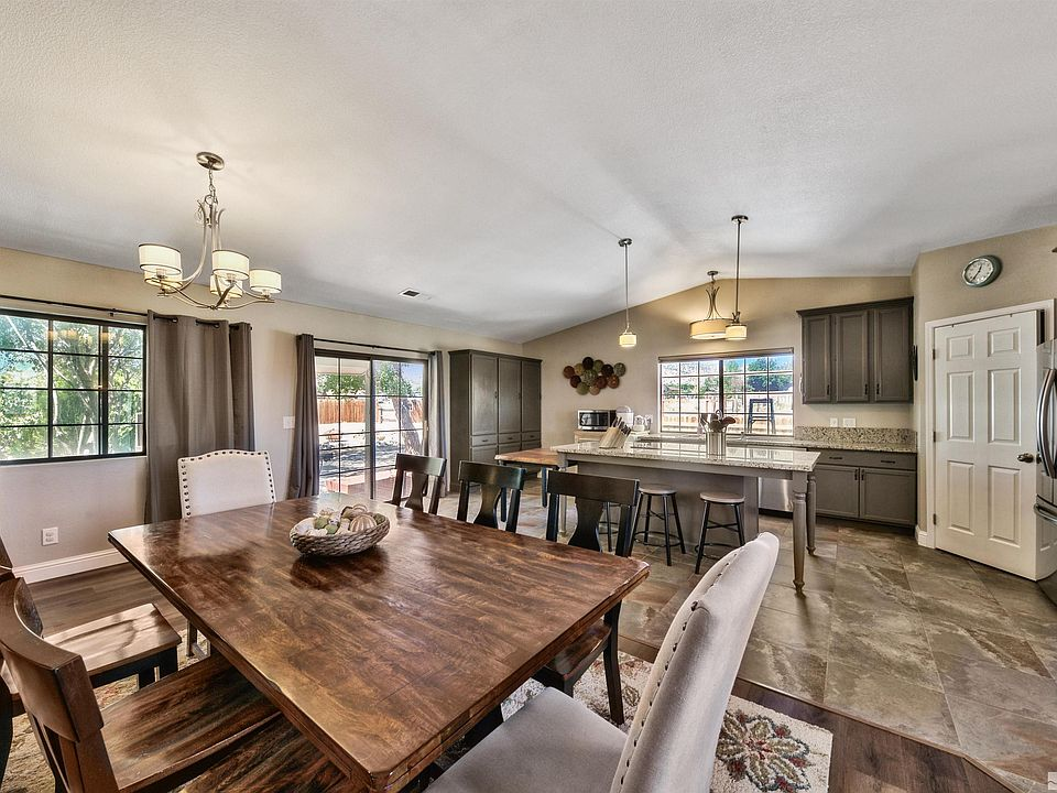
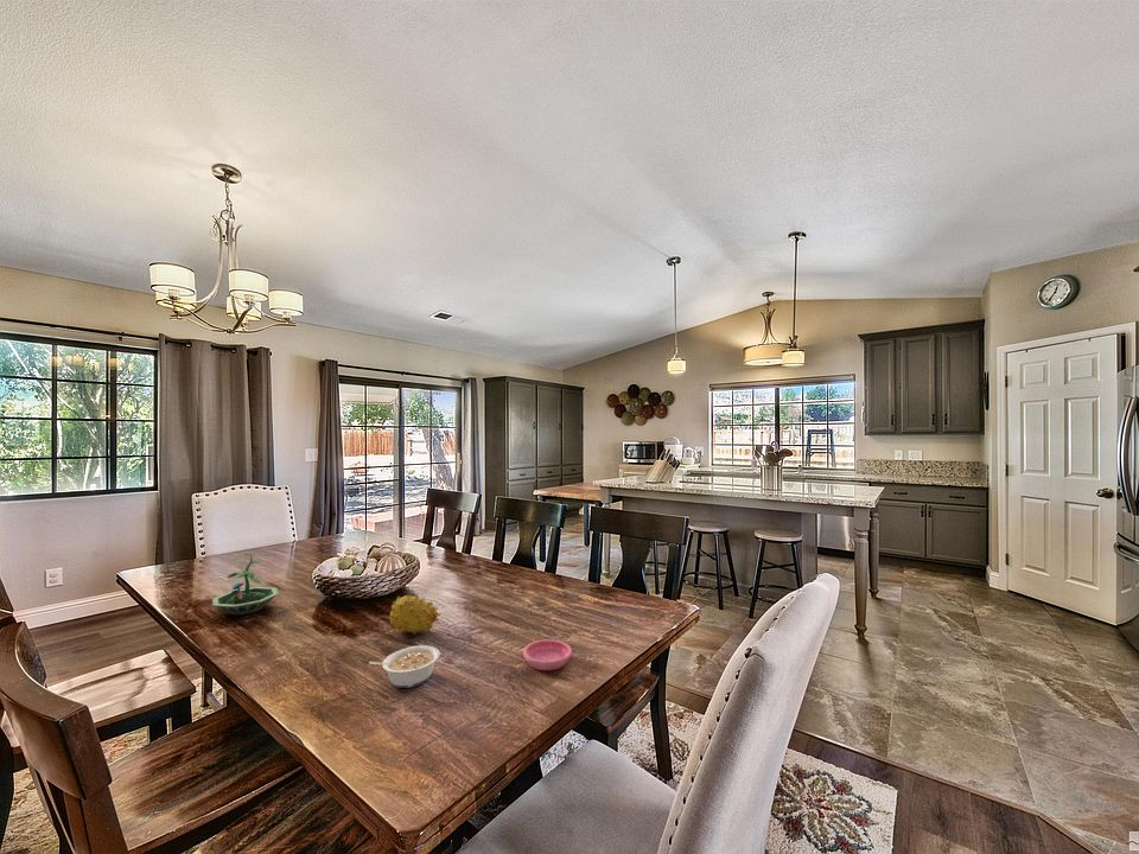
+ fruit [388,593,441,636]
+ terrarium [211,552,280,616]
+ legume [368,644,441,689]
+ saucer [522,638,573,671]
